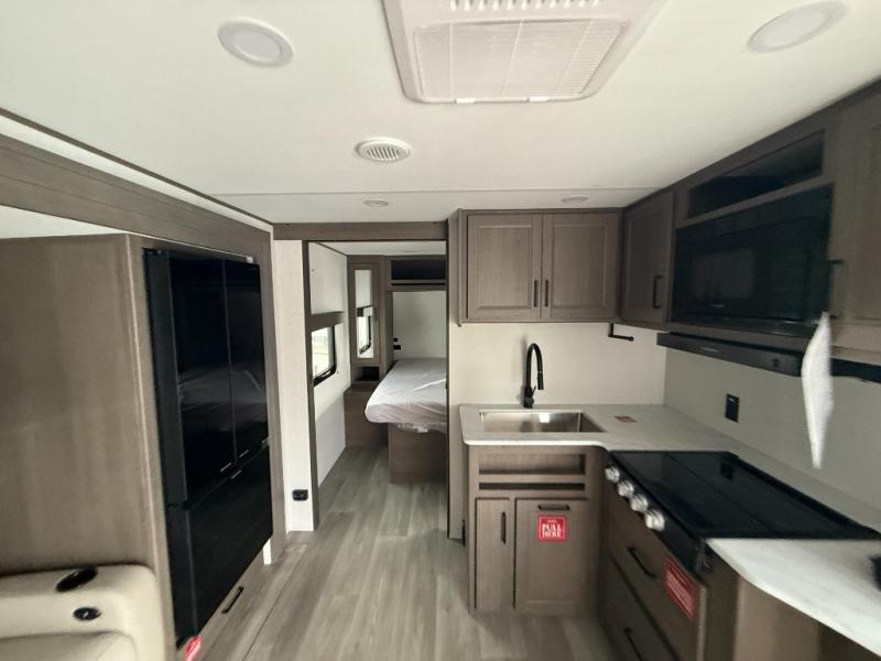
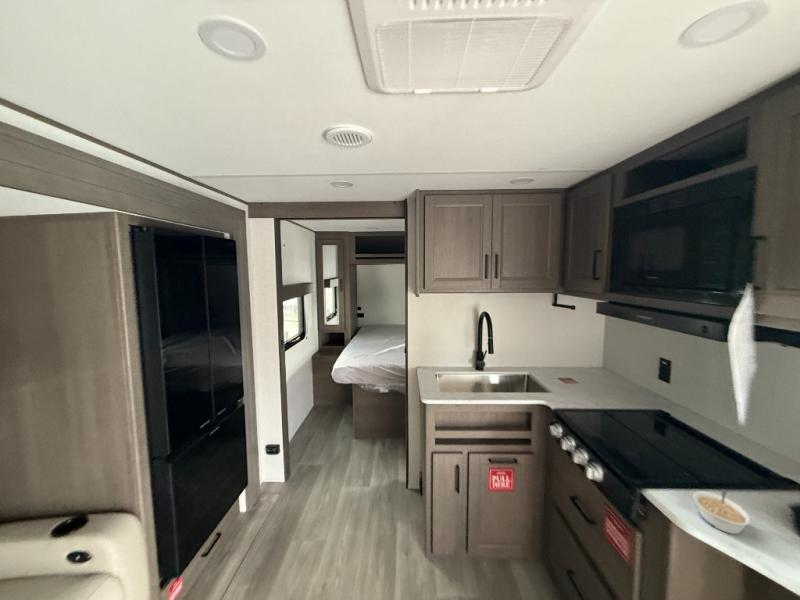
+ legume [692,488,753,535]
